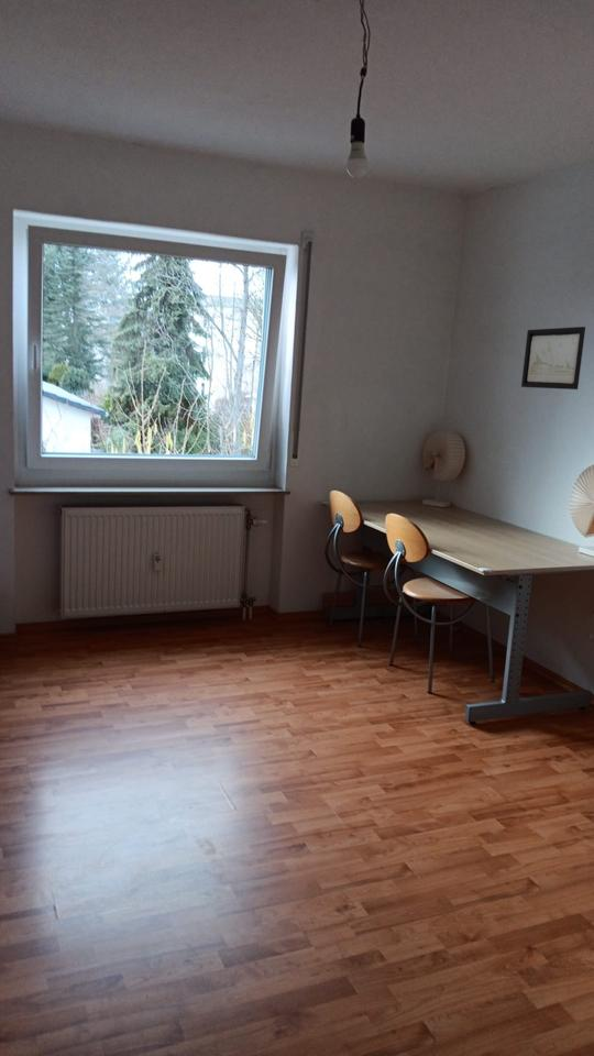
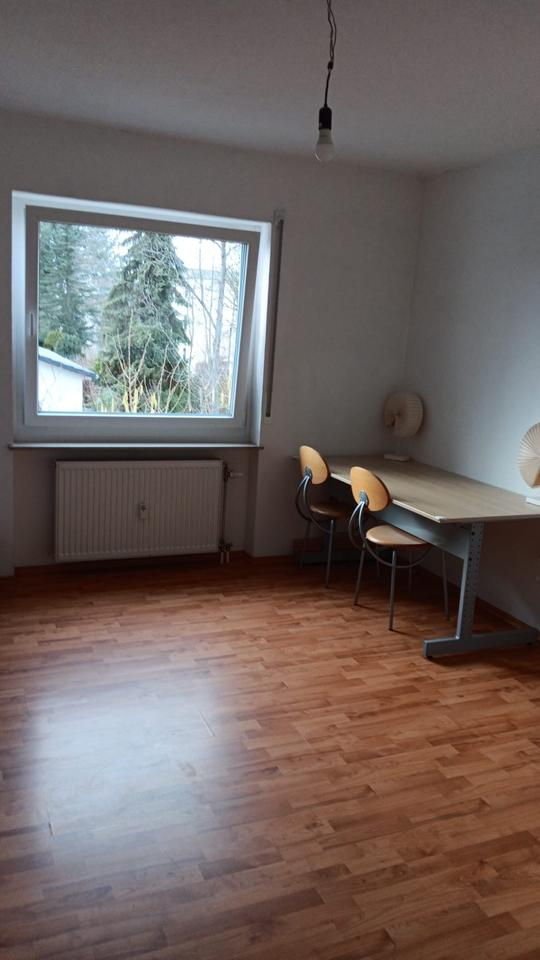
- wall art [520,326,586,391]
